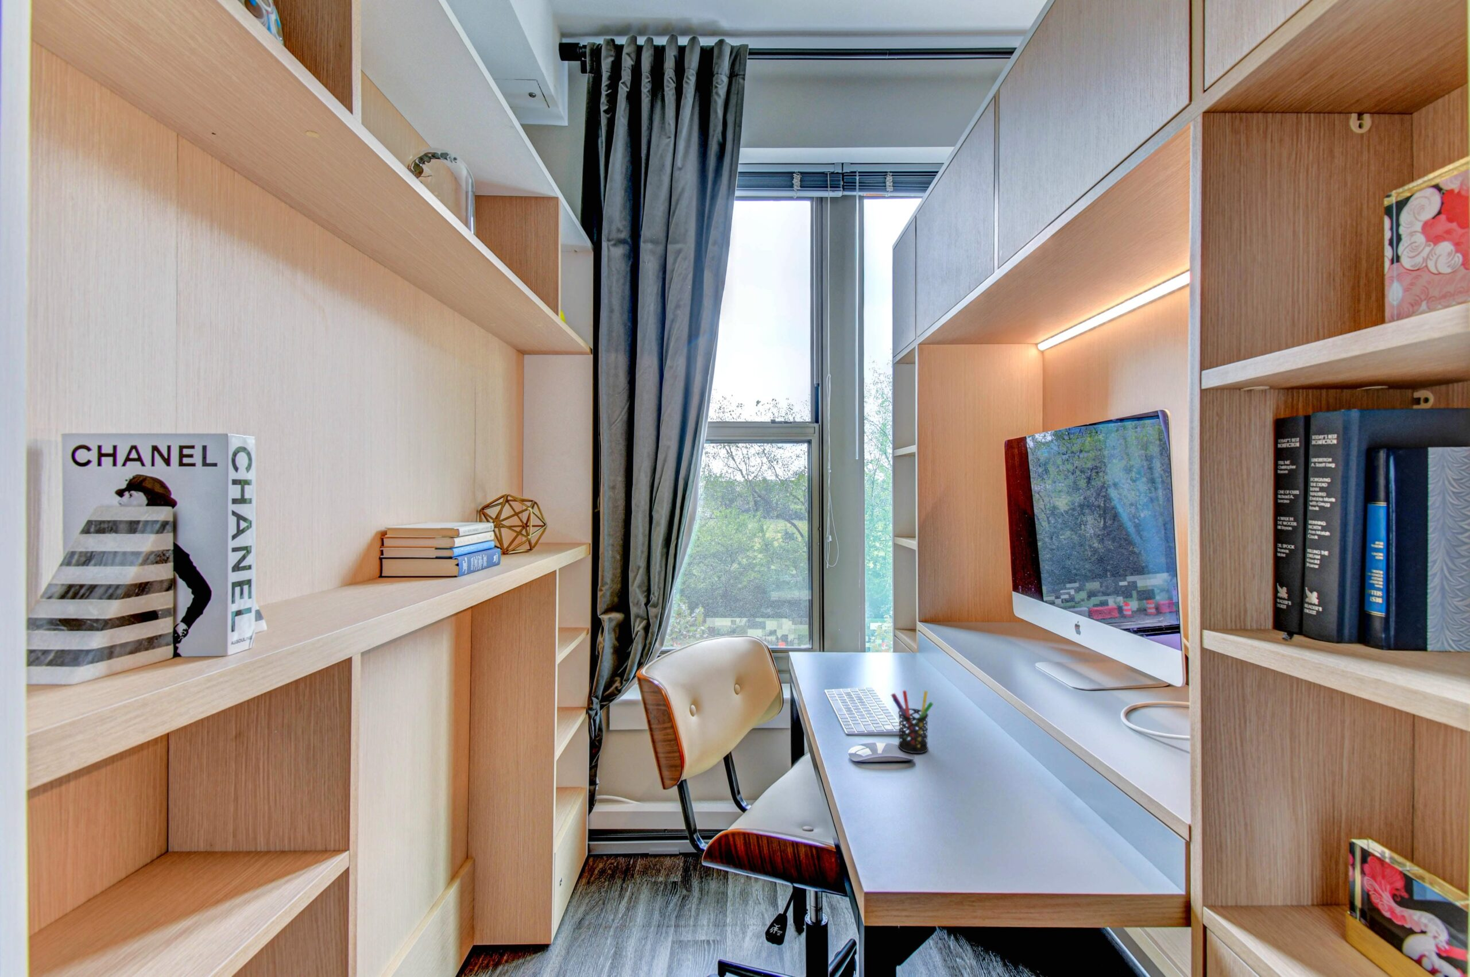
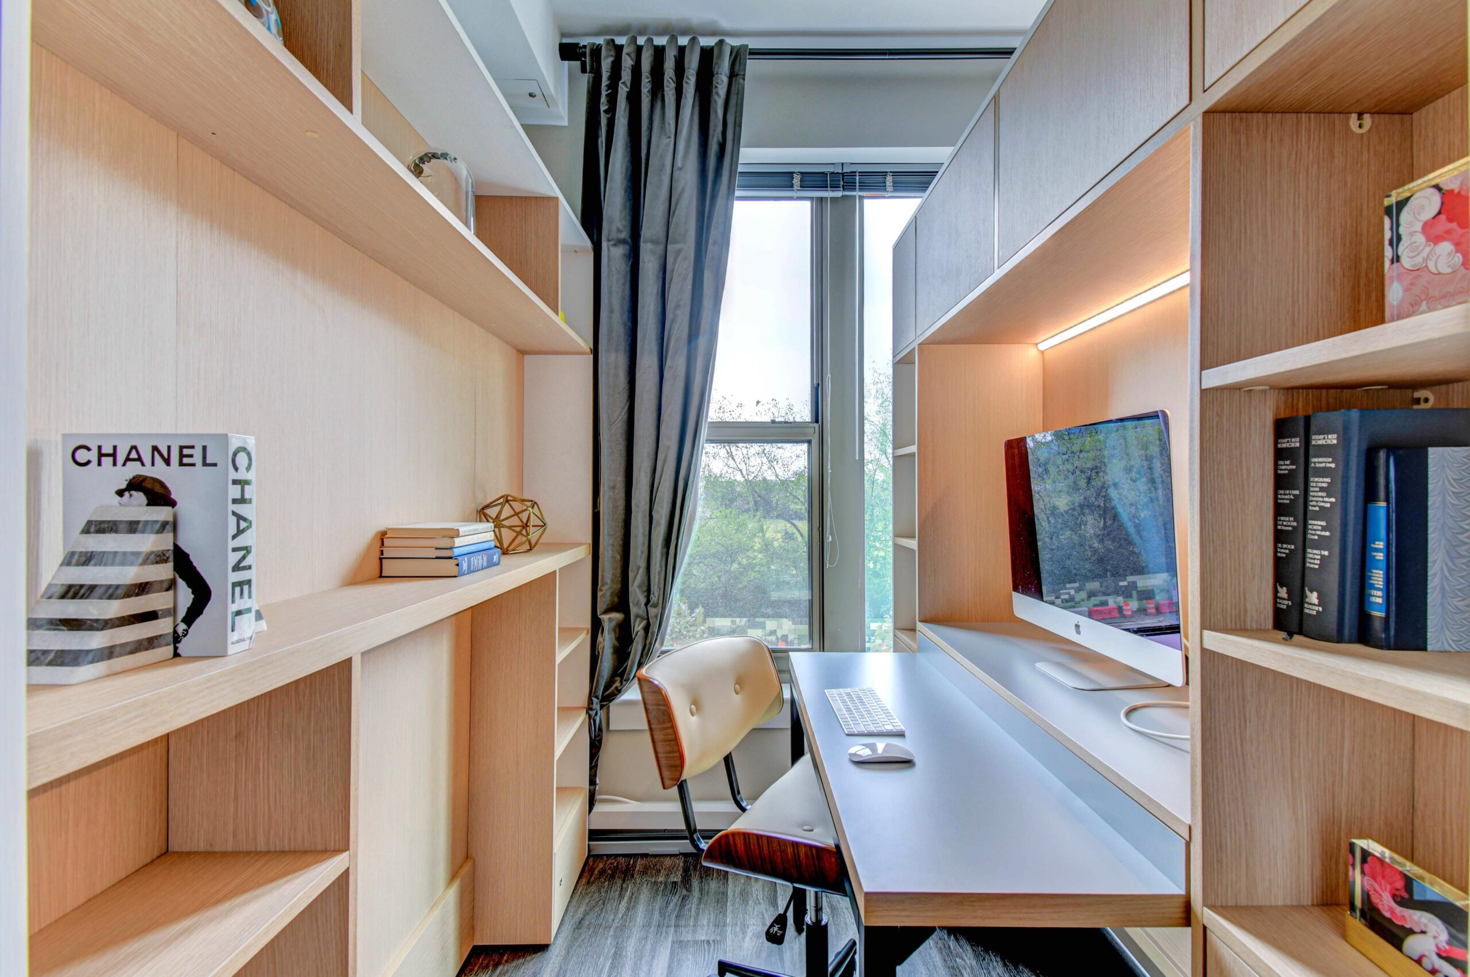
- pen holder [891,690,933,755]
